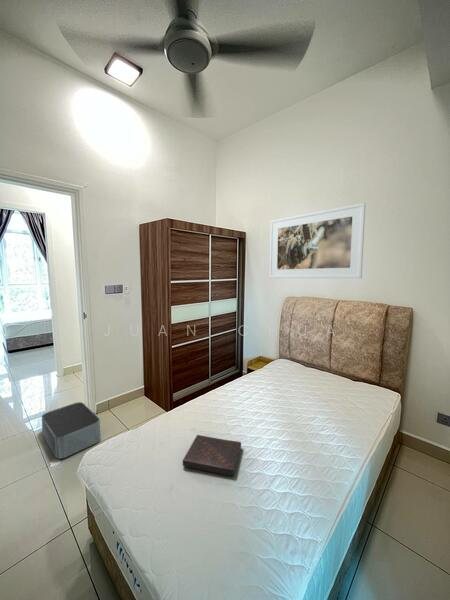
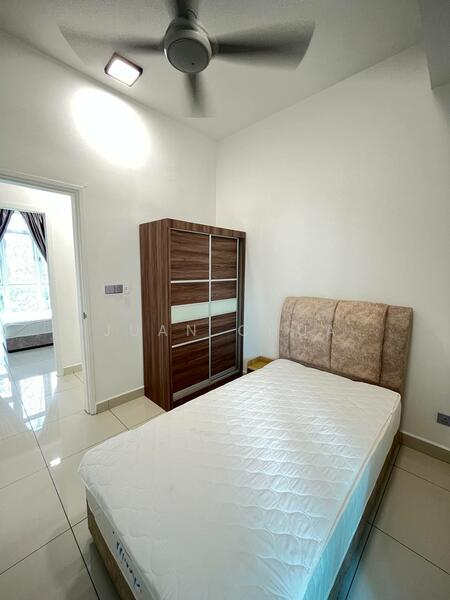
- storage bin [41,401,102,460]
- book [182,434,242,478]
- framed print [269,202,366,279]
